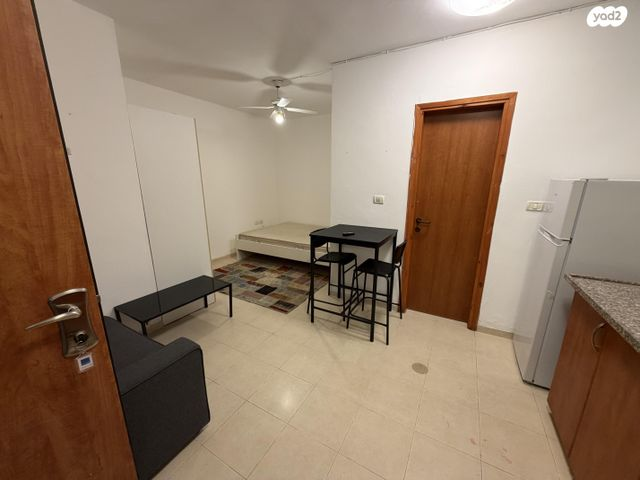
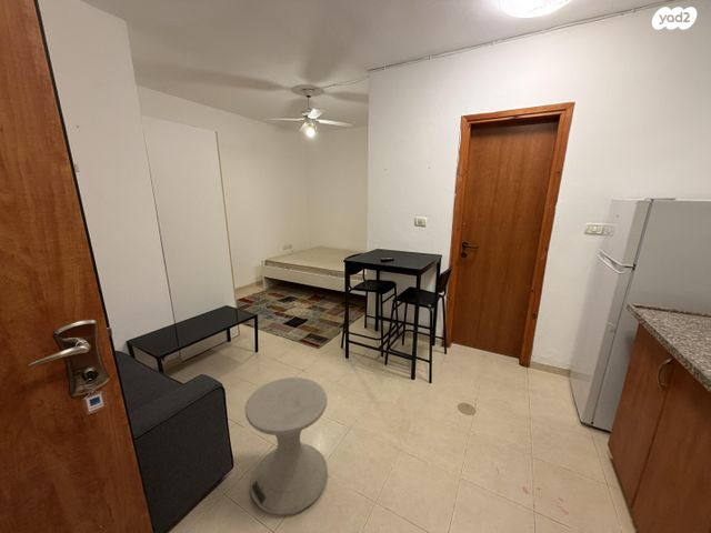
+ side table [244,376,329,516]
